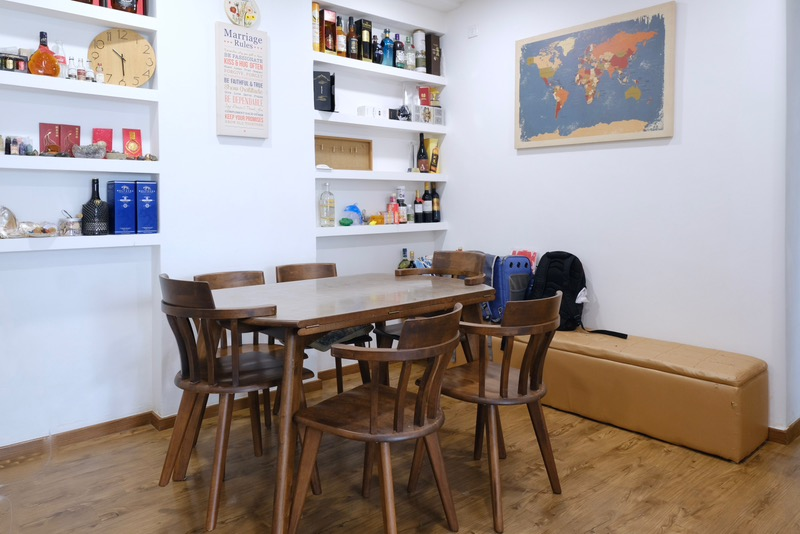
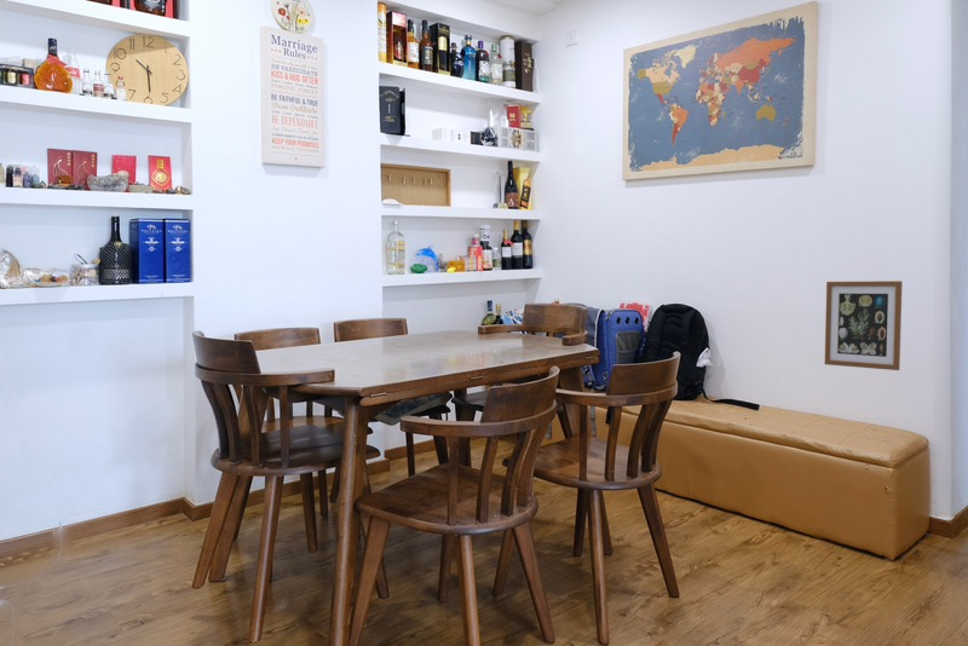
+ wall art [824,279,904,371]
